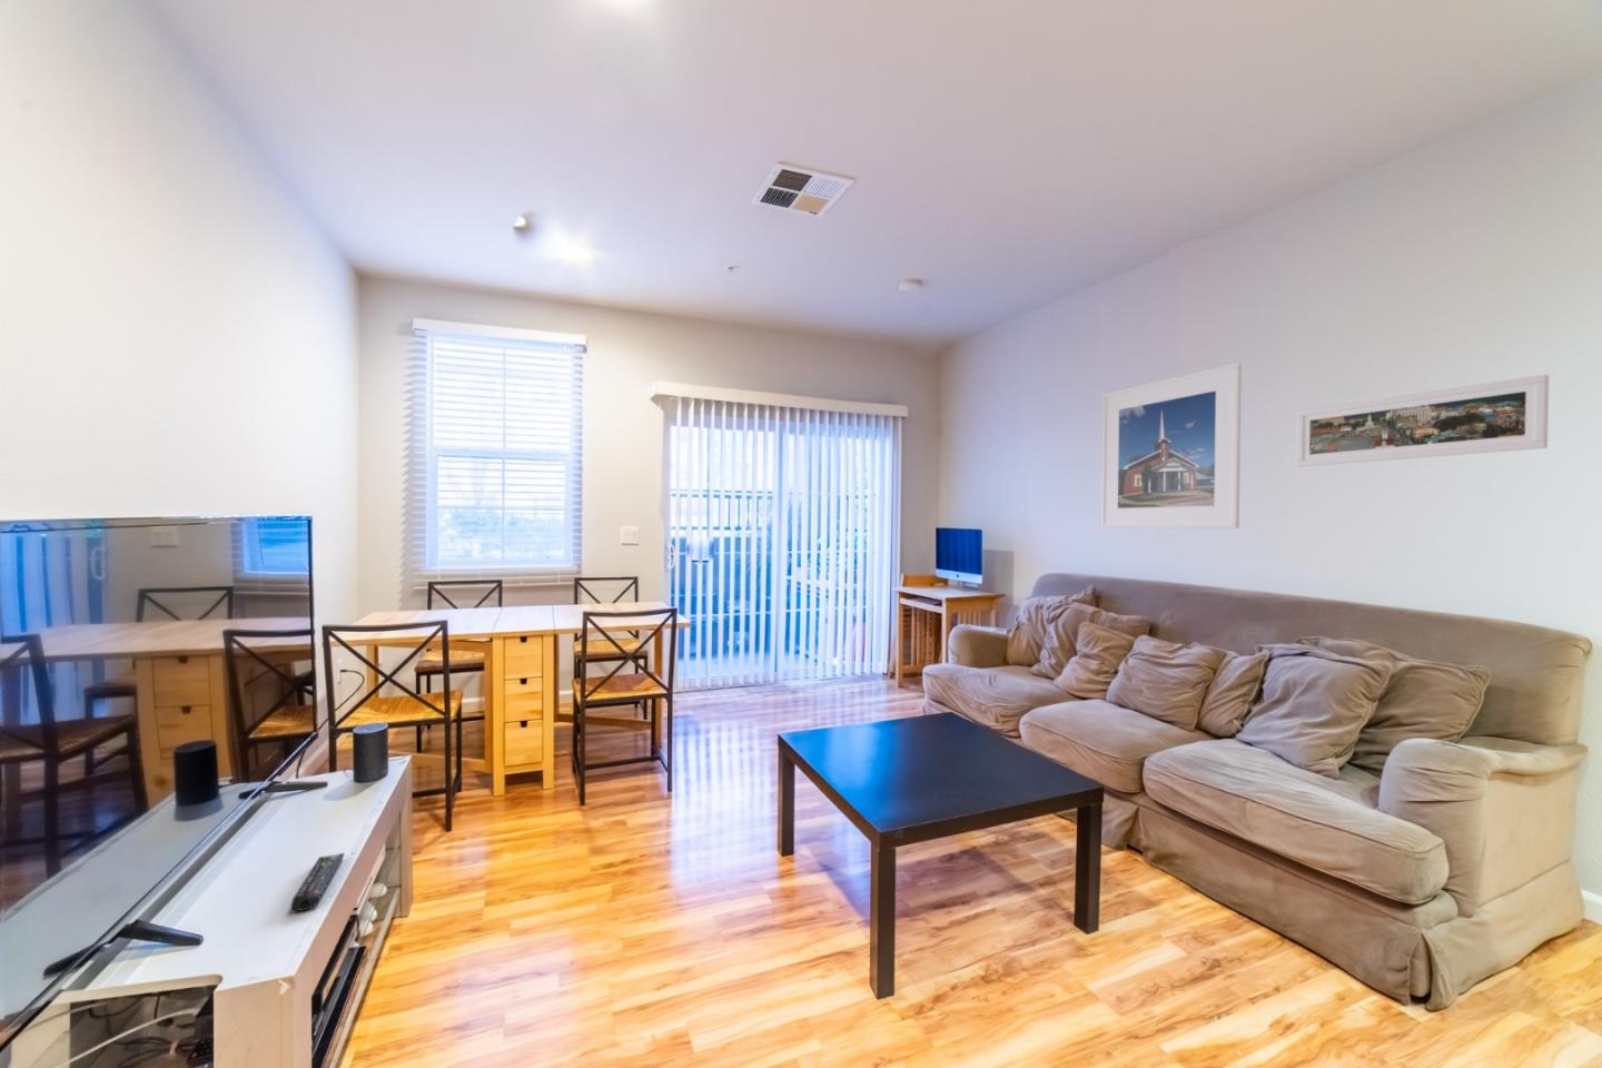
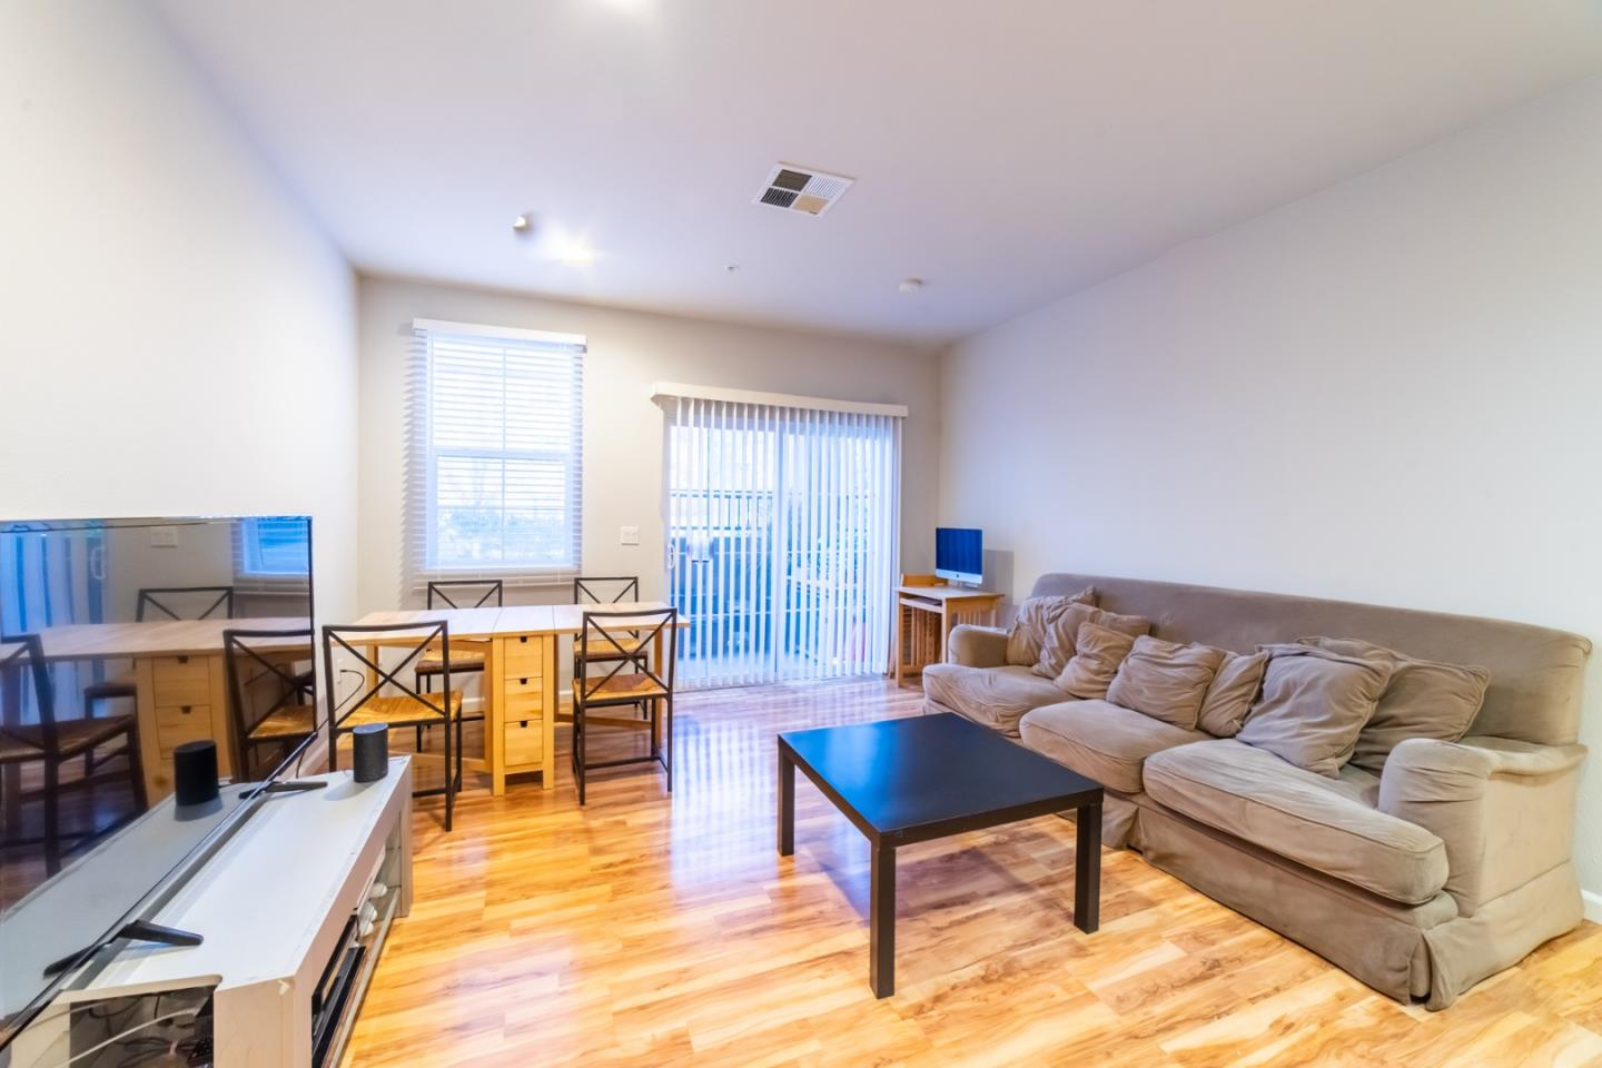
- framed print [1100,361,1243,529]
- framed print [1294,374,1550,467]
- remote control [291,852,346,912]
